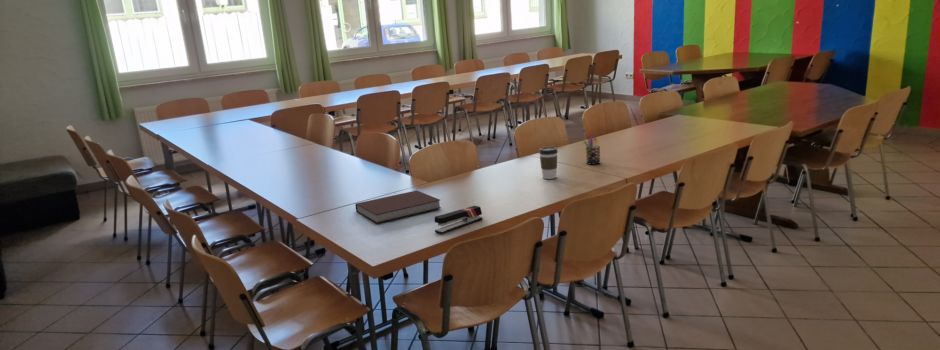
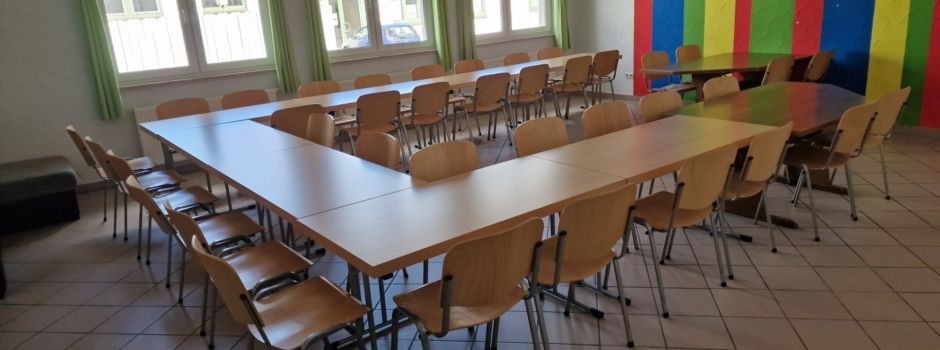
- coffee cup [538,146,559,180]
- notebook [354,190,442,224]
- pen holder [583,133,601,166]
- stapler [433,205,484,235]
